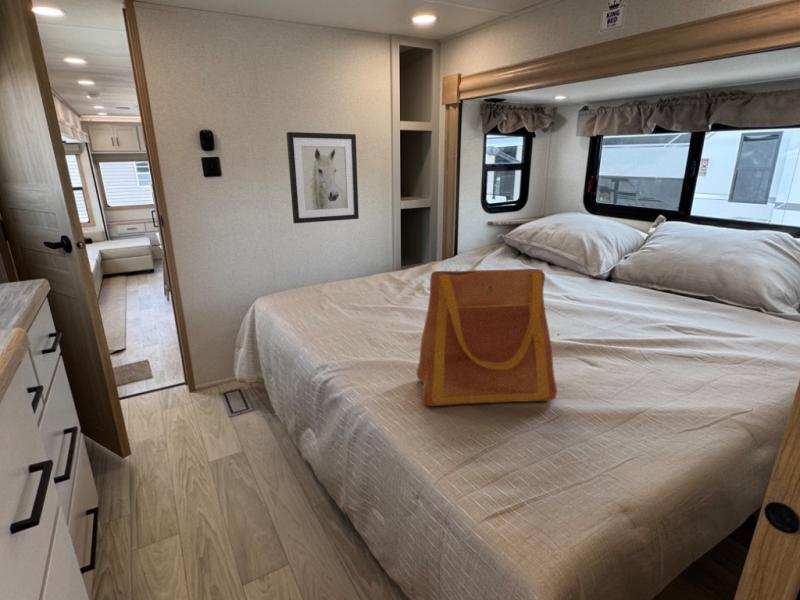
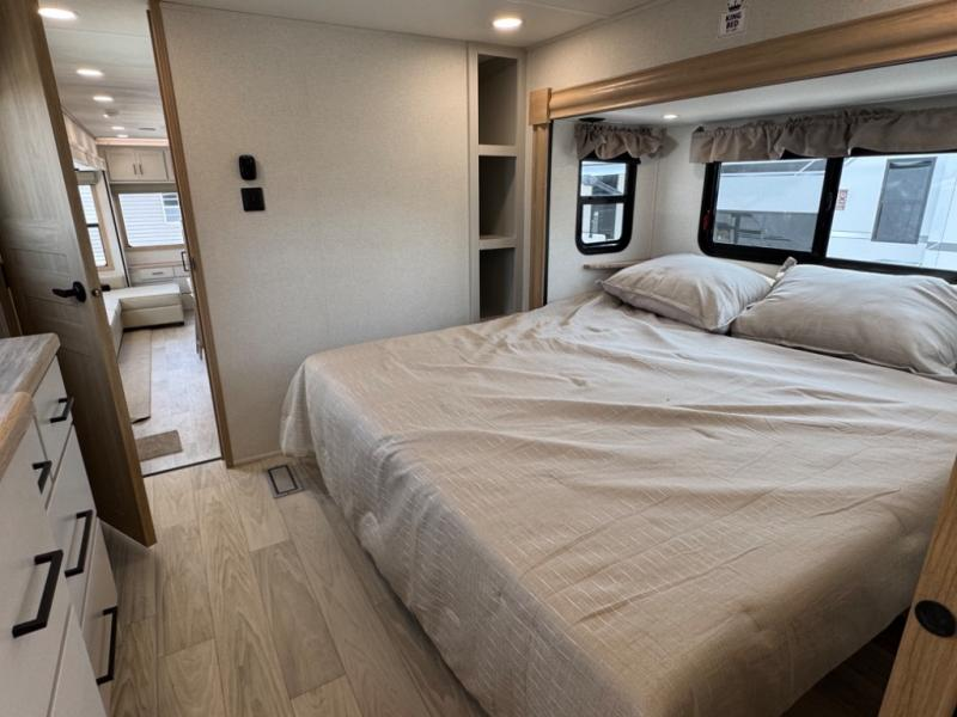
- wall art [286,131,360,224]
- tote bag [416,268,558,407]
